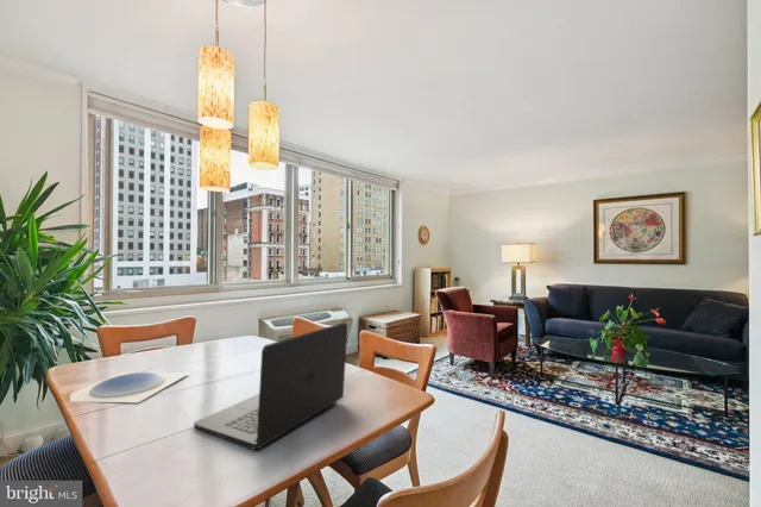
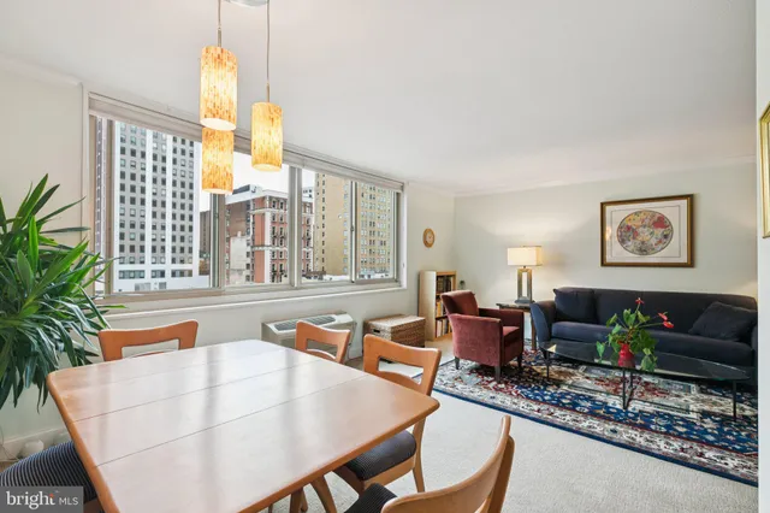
- bowl [69,371,189,403]
- laptop [193,321,348,451]
